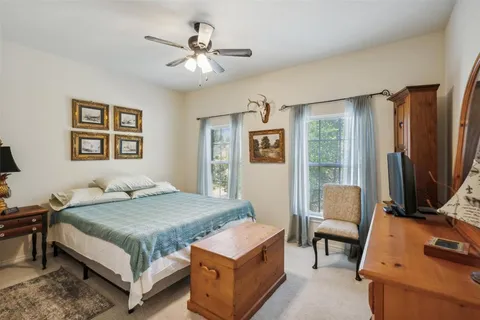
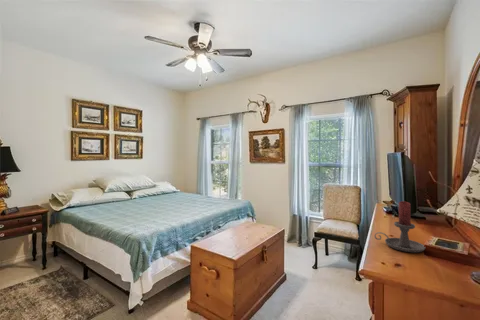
+ candle holder [373,200,426,254]
